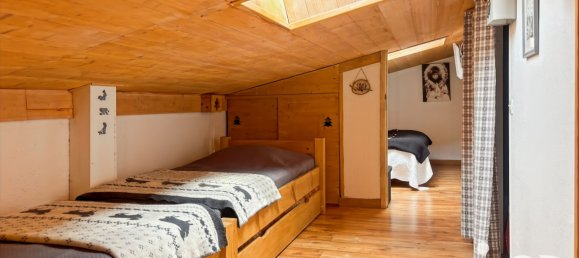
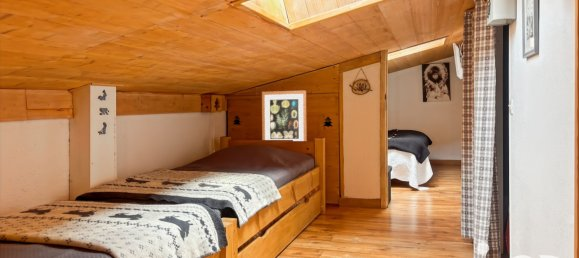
+ wall art [261,90,308,142]
